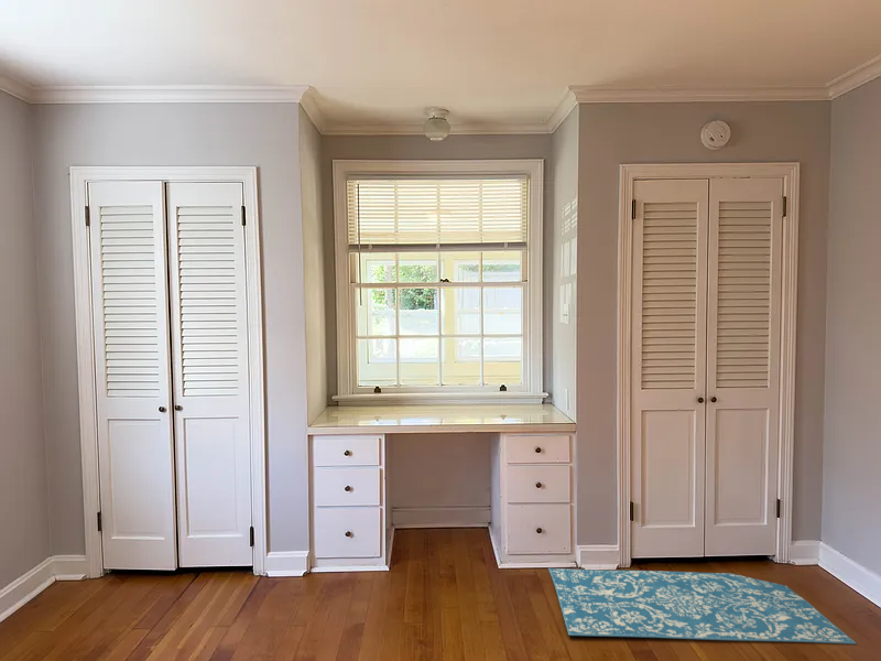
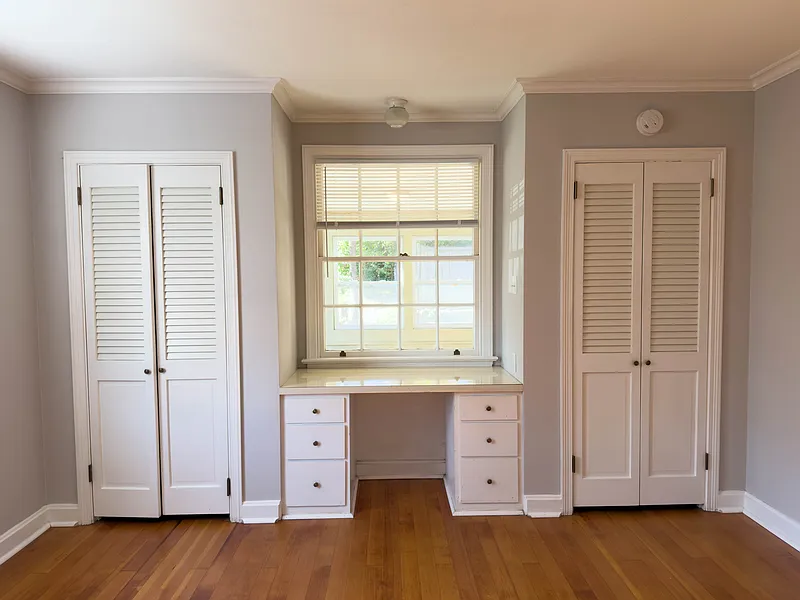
- rug [547,567,857,646]
